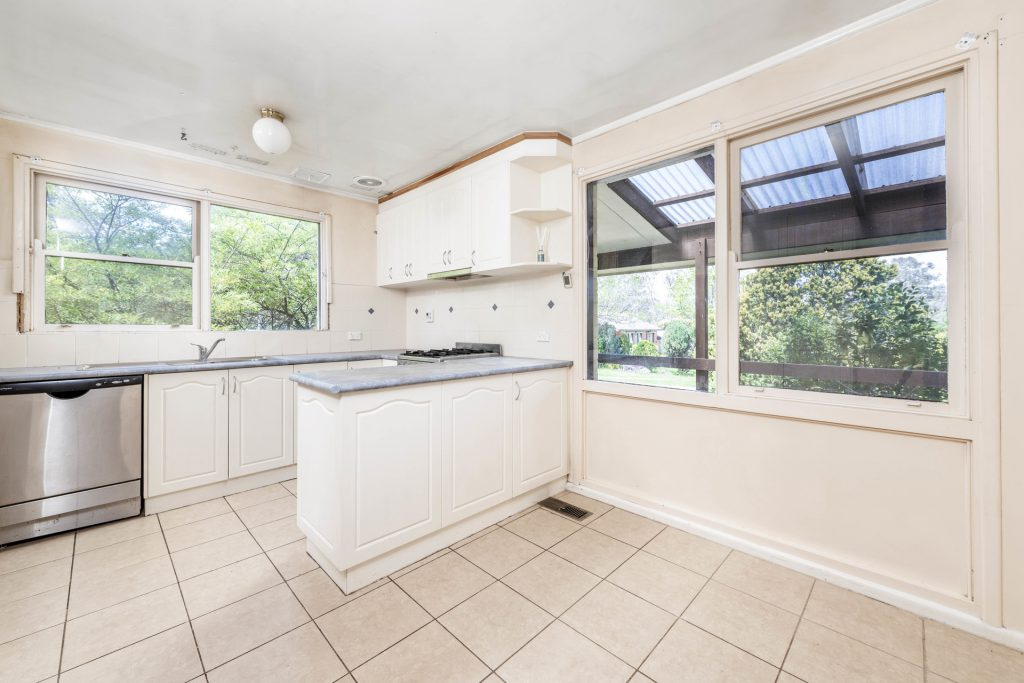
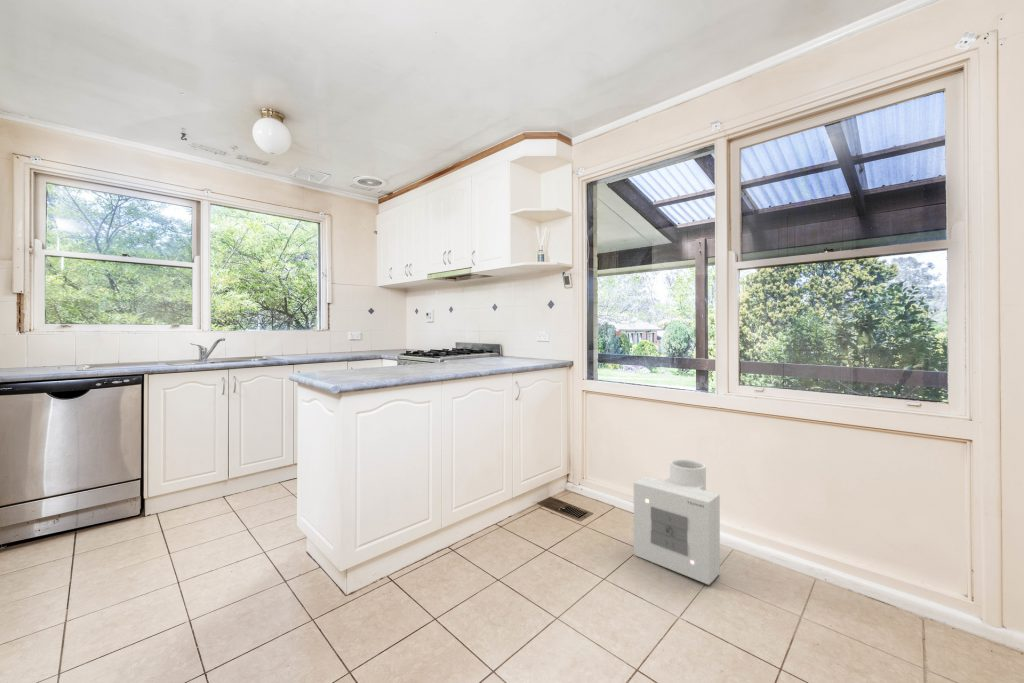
+ air purifier [633,458,721,586]
